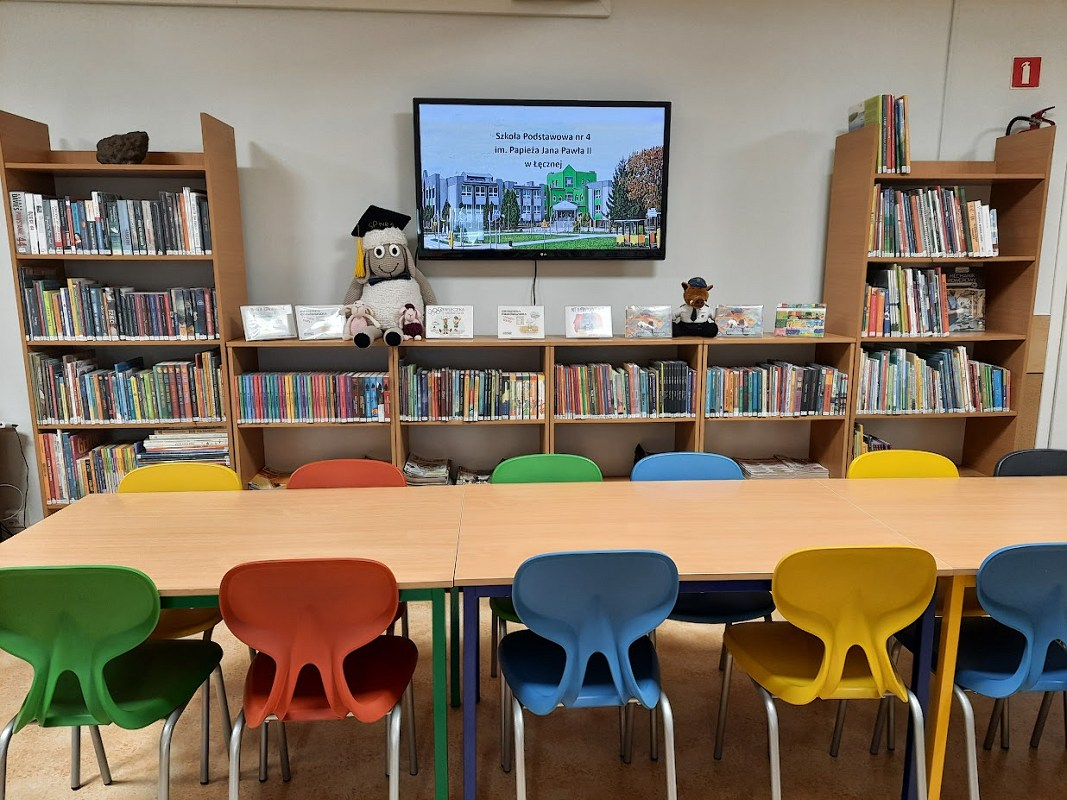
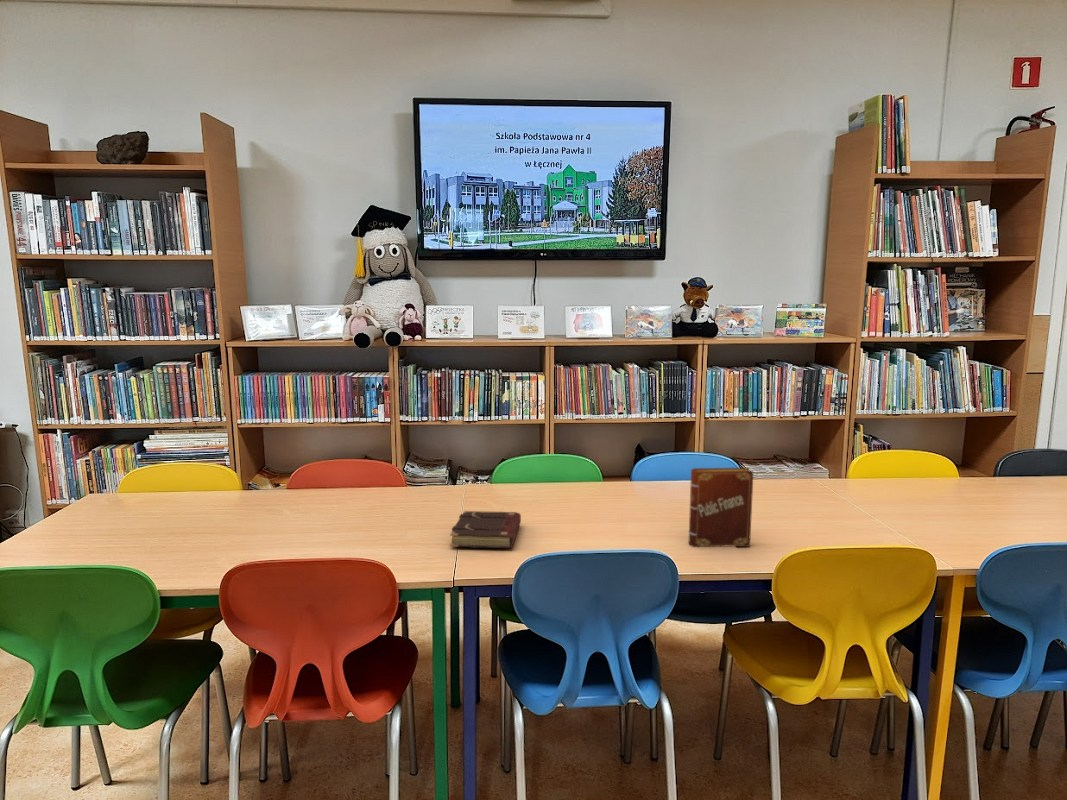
+ book [688,467,755,548]
+ book [449,510,522,549]
